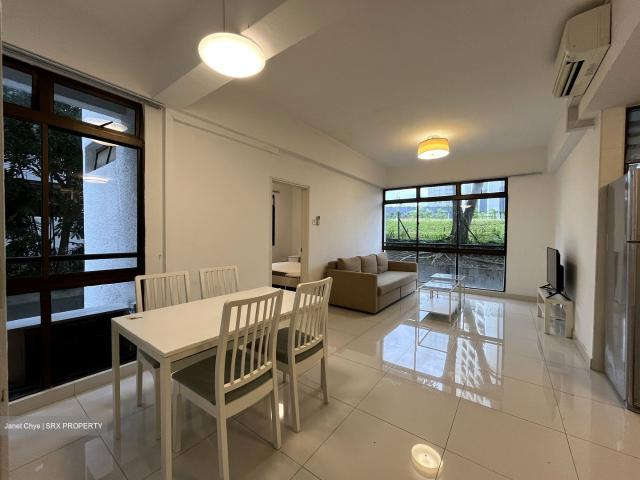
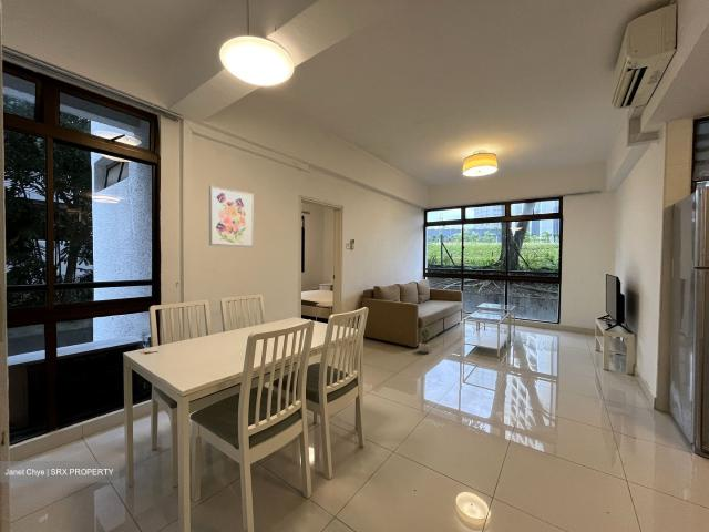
+ potted plant [418,326,438,355]
+ wall art [208,184,255,248]
